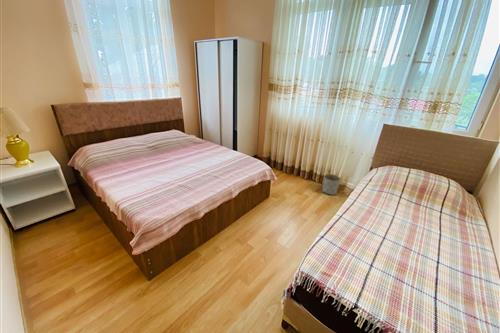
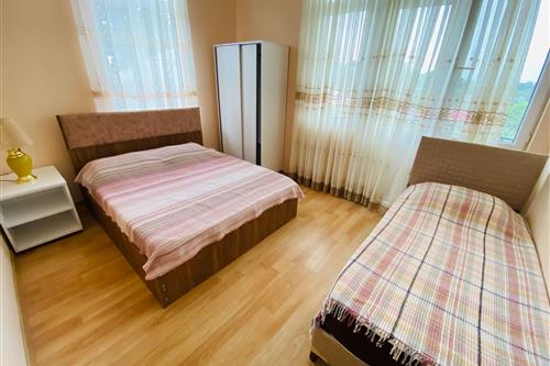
- planter [322,173,342,196]
